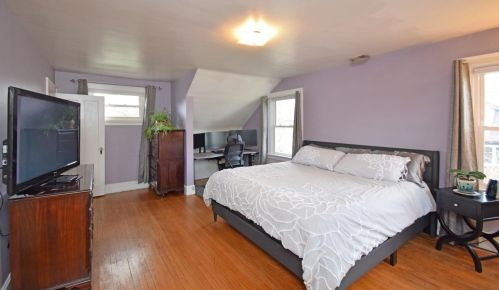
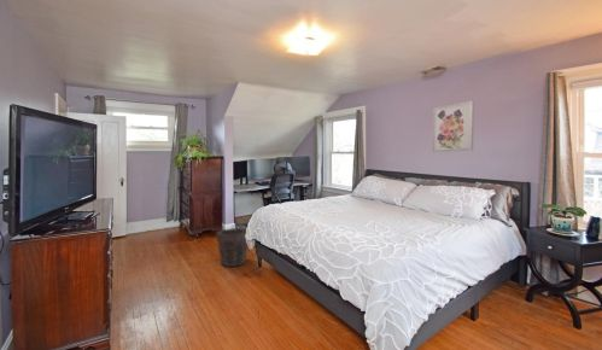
+ wall art [432,100,475,153]
+ waste bin [216,227,249,268]
